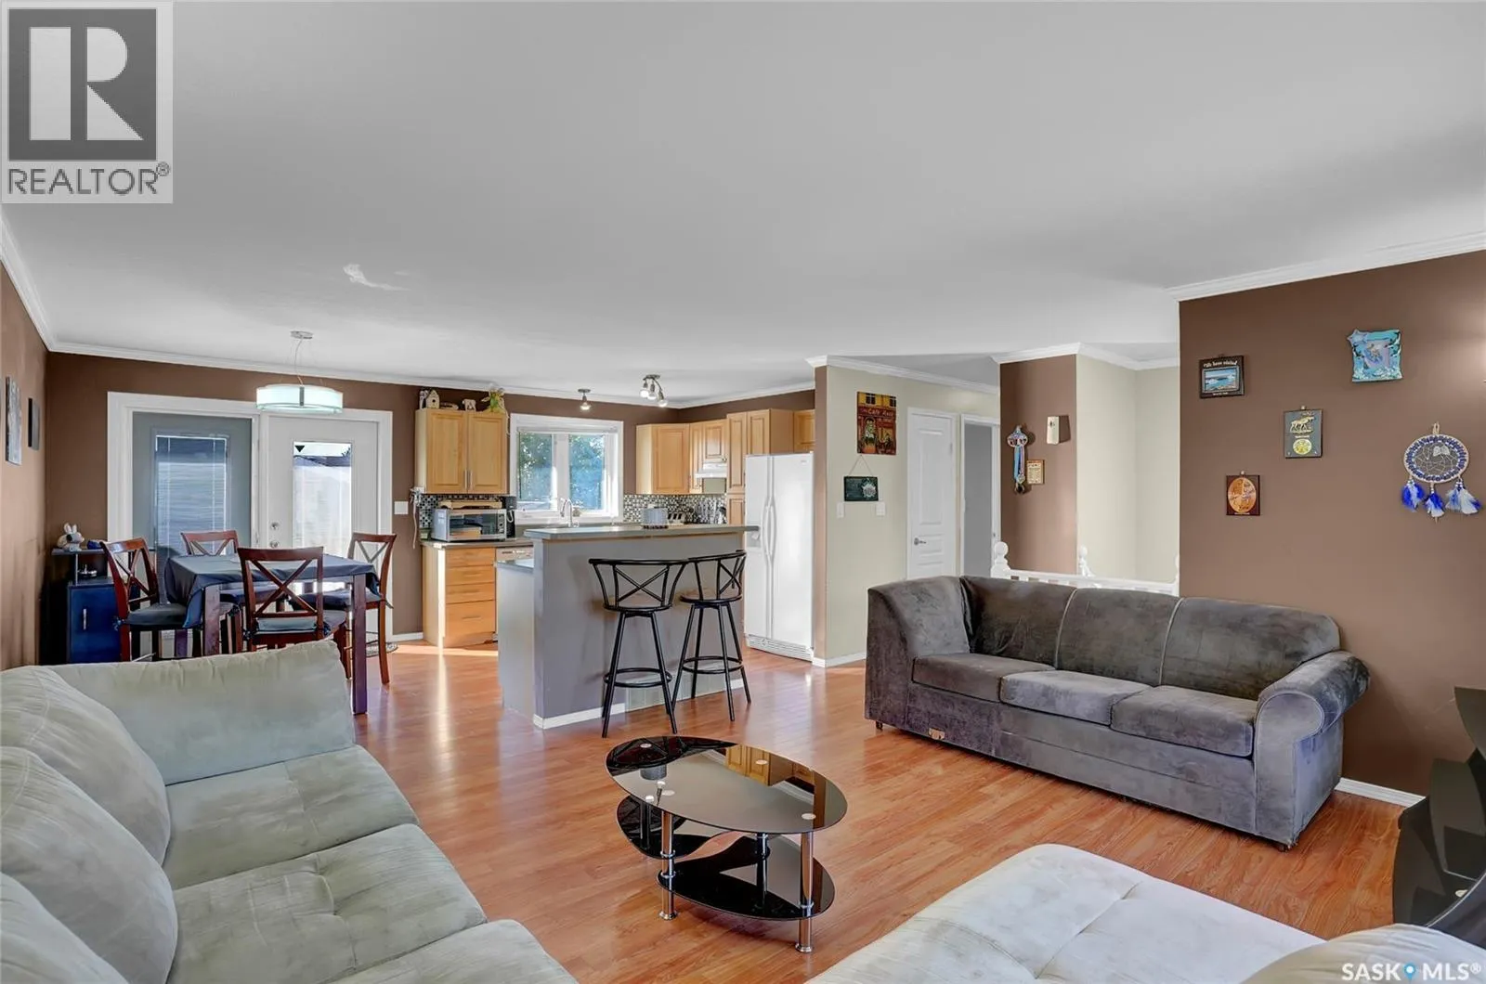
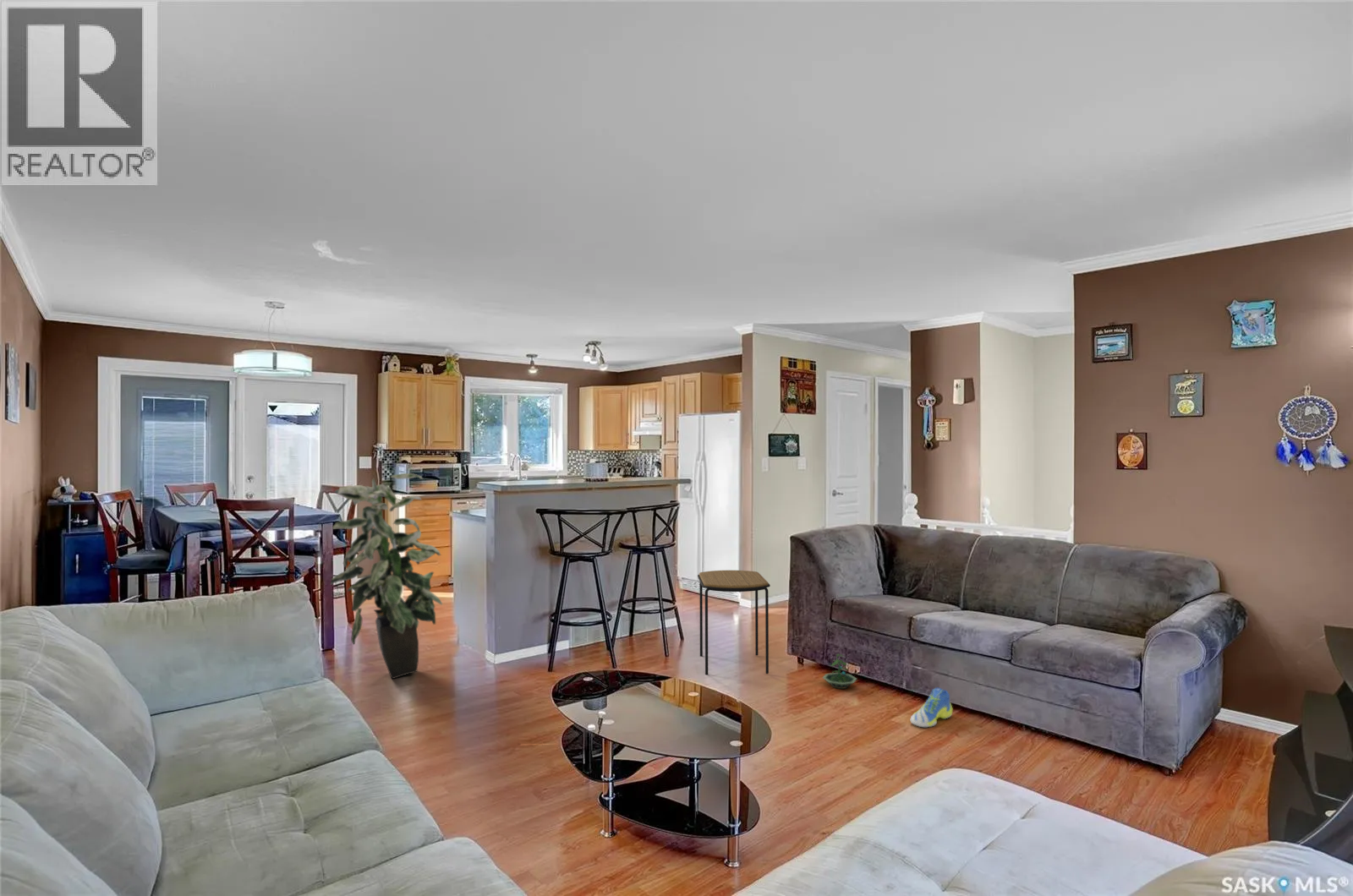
+ terrarium [822,653,857,690]
+ indoor plant [330,473,443,680]
+ sneaker [910,687,953,728]
+ side table [697,570,771,675]
